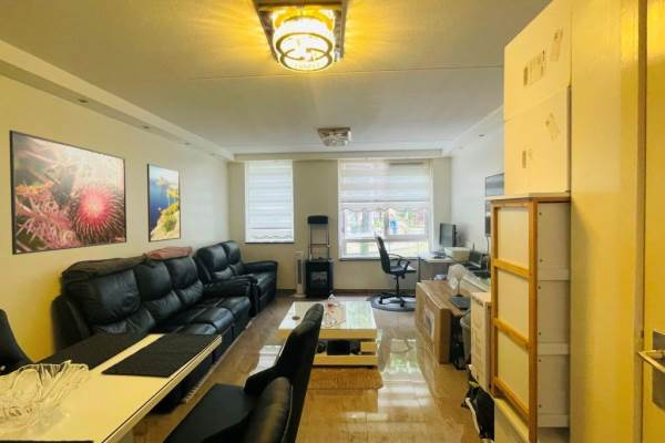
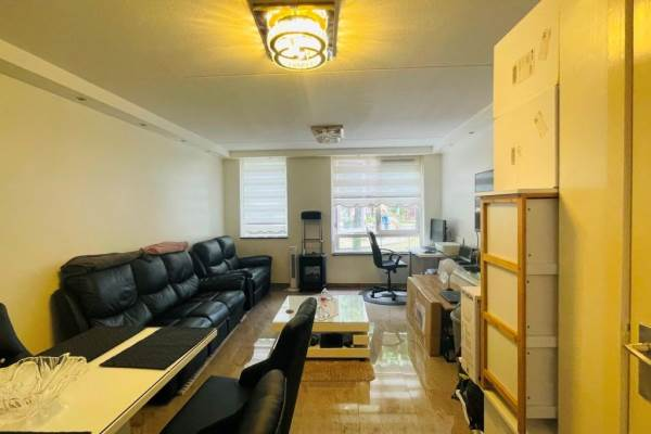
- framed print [146,163,182,244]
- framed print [8,130,127,256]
